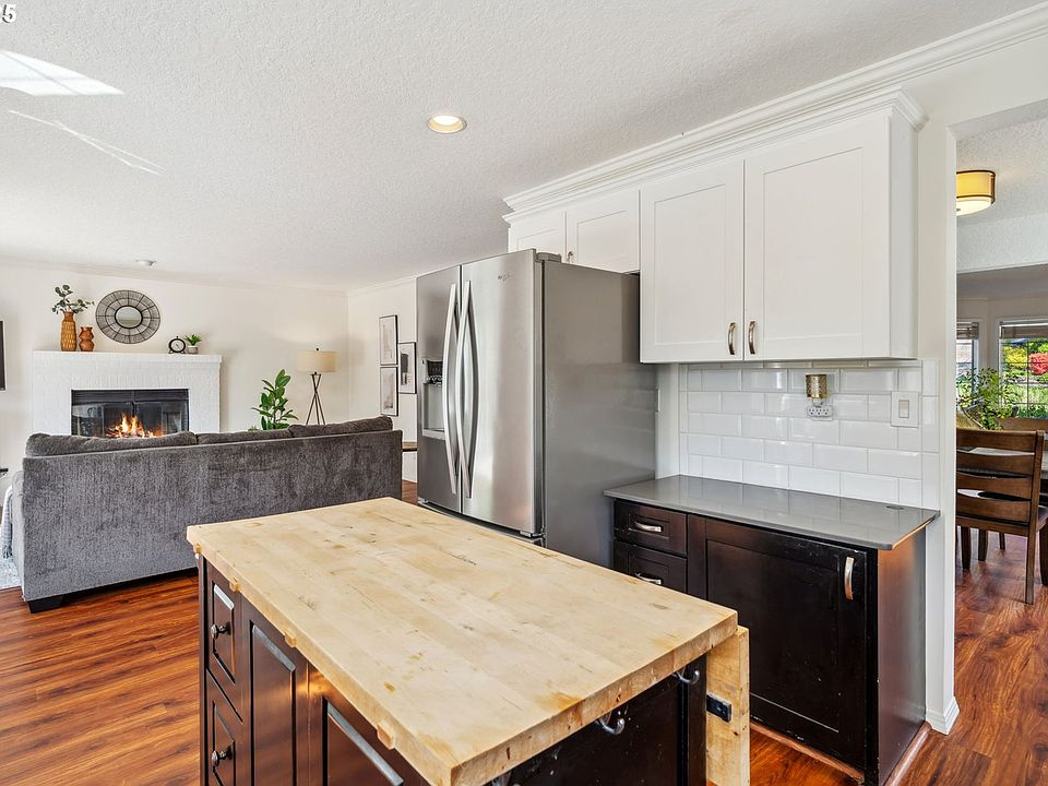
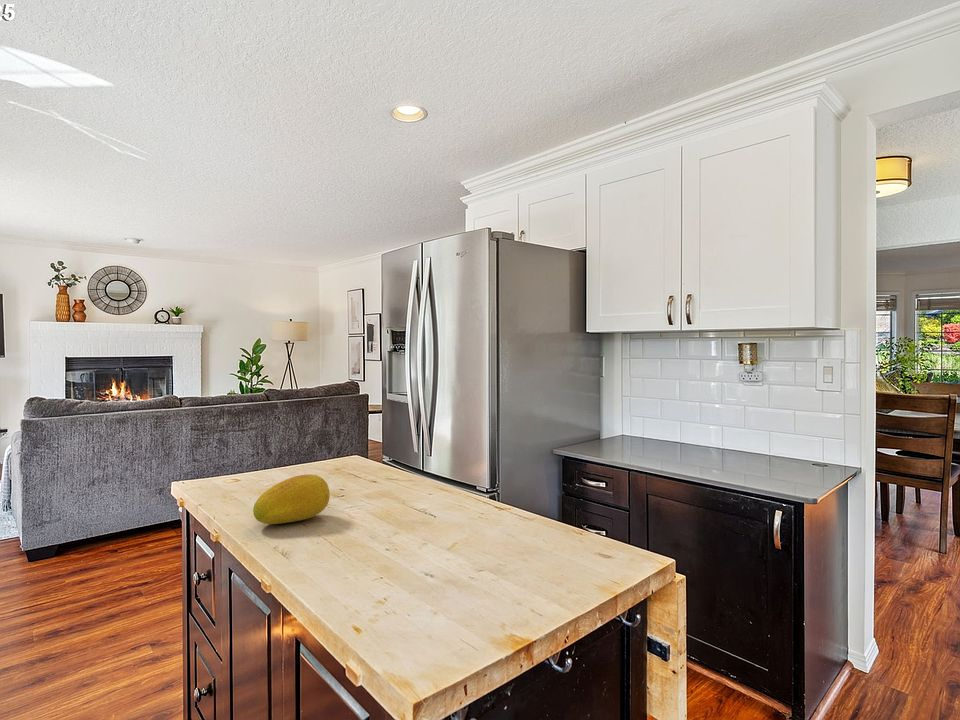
+ fruit [252,473,331,525]
